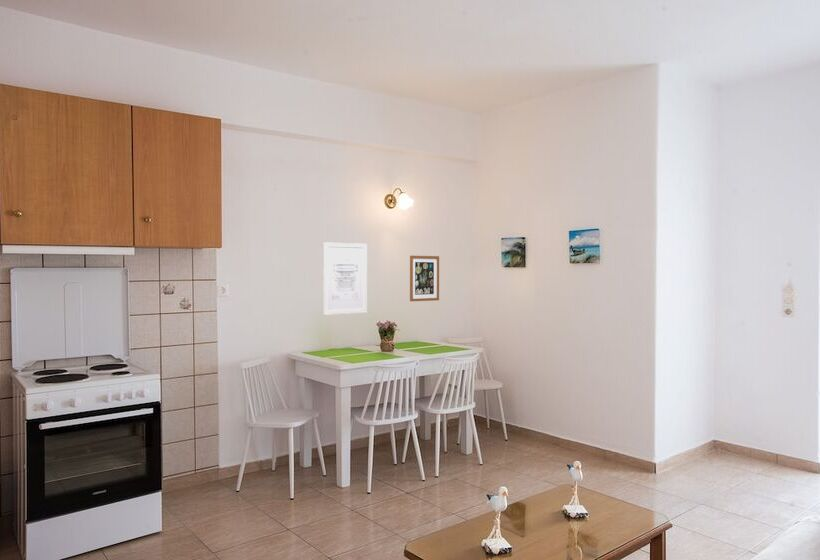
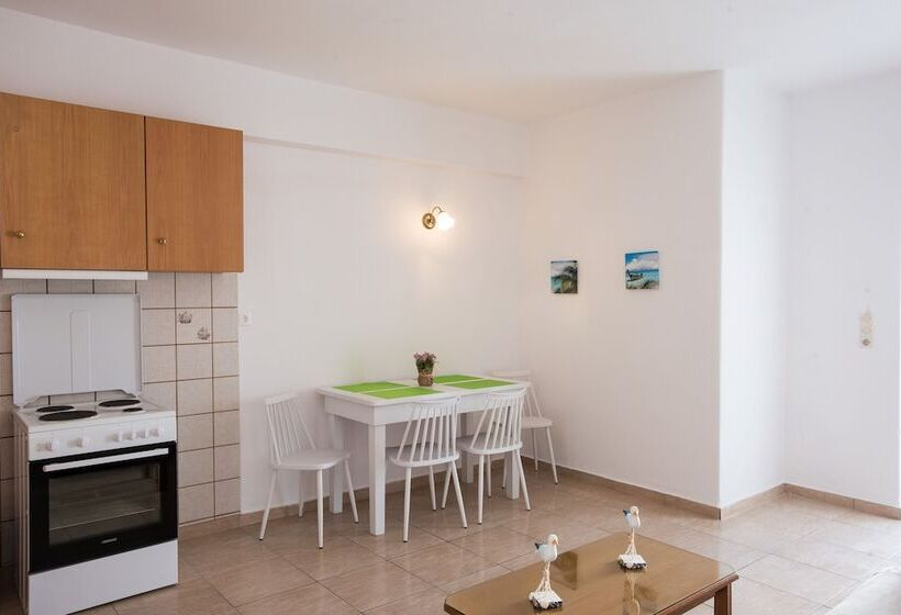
- wall art [322,241,368,316]
- wall art [409,255,440,302]
